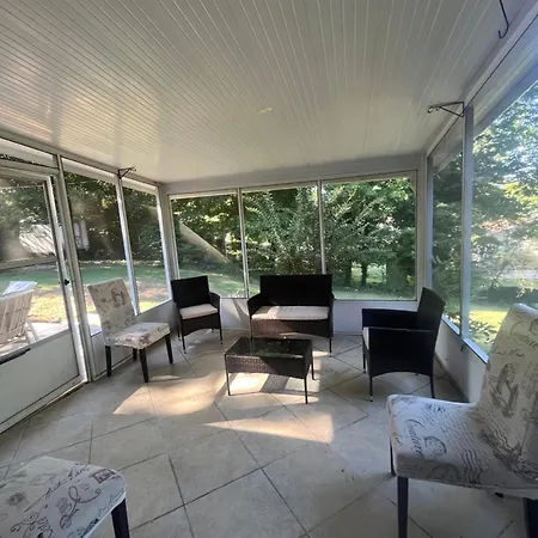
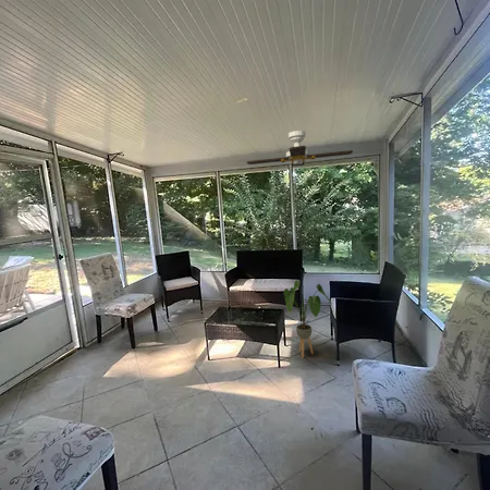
+ house plant [283,279,333,359]
+ ceiling fan [246,130,354,168]
